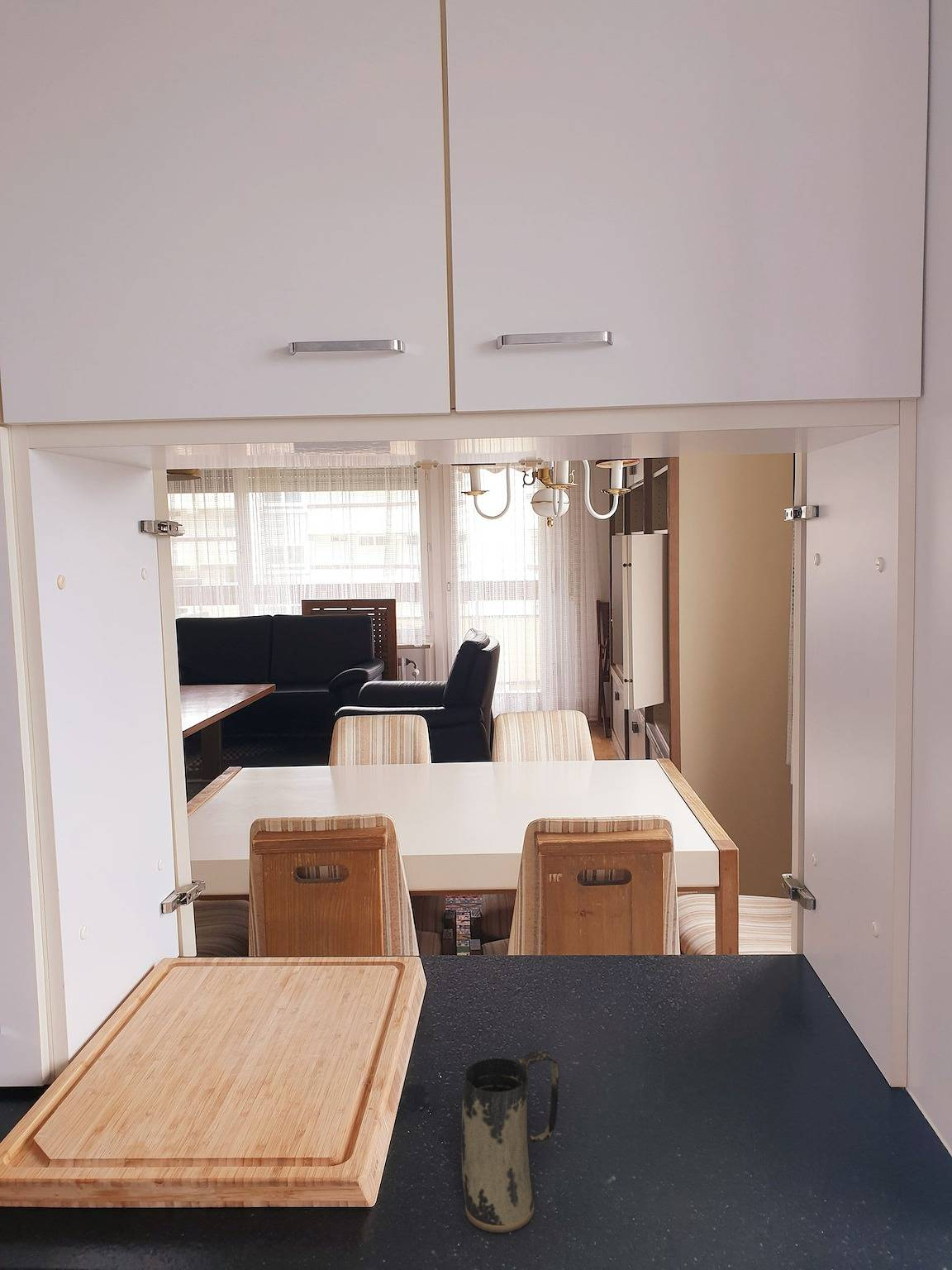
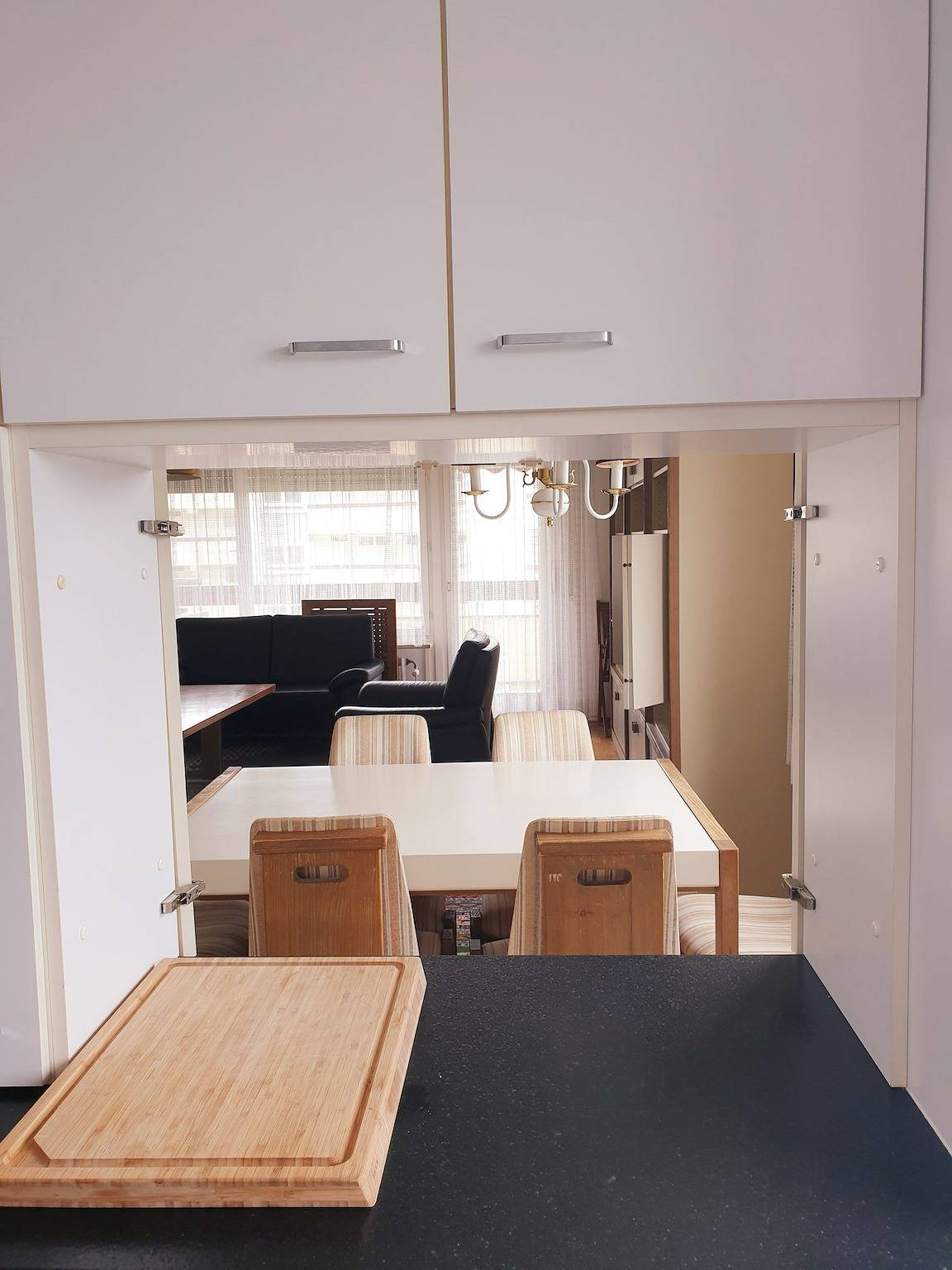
- mug [460,1050,559,1234]
